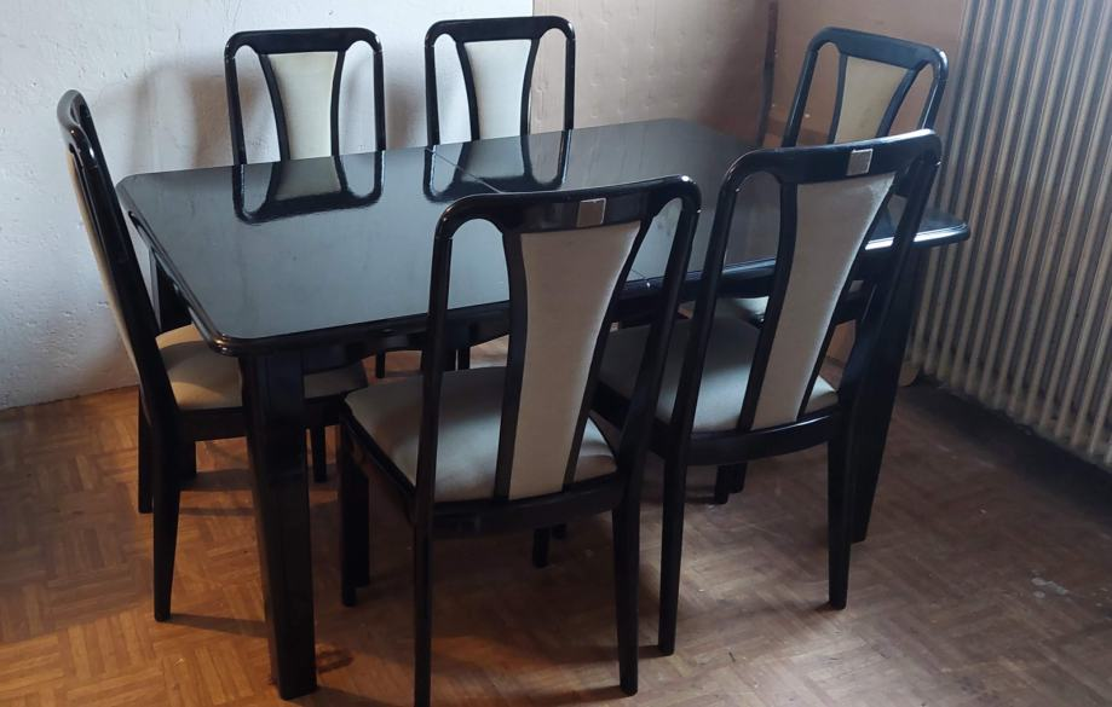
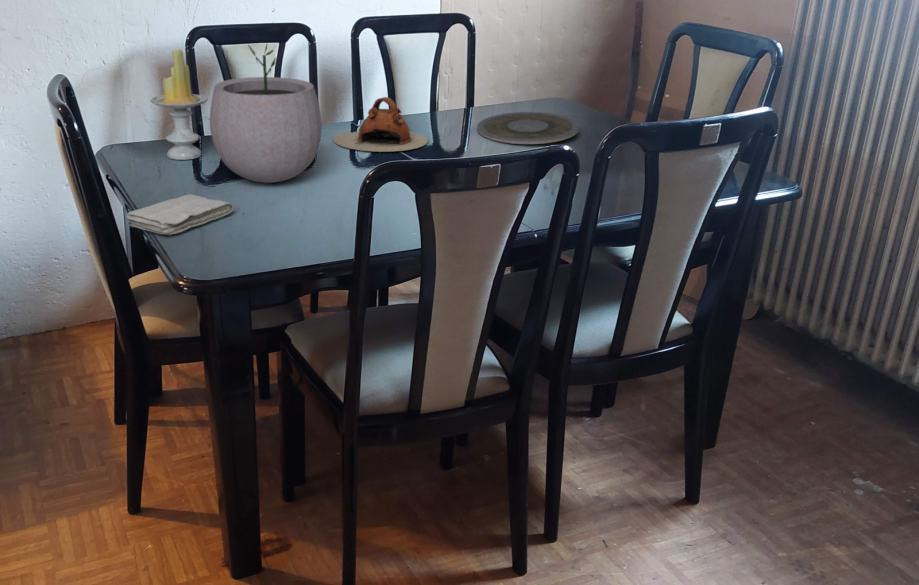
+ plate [476,111,580,145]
+ plant pot [209,43,323,184]
+ teapot [332,96,429,153]
+ washcloth [125,193,235,236]
+ candle [150,49,209,161]
